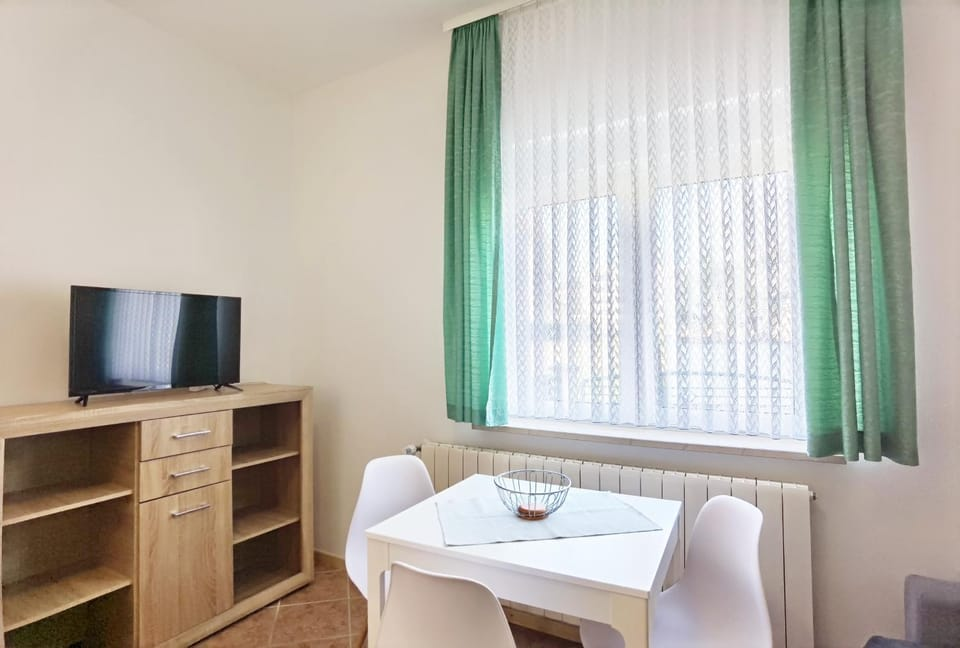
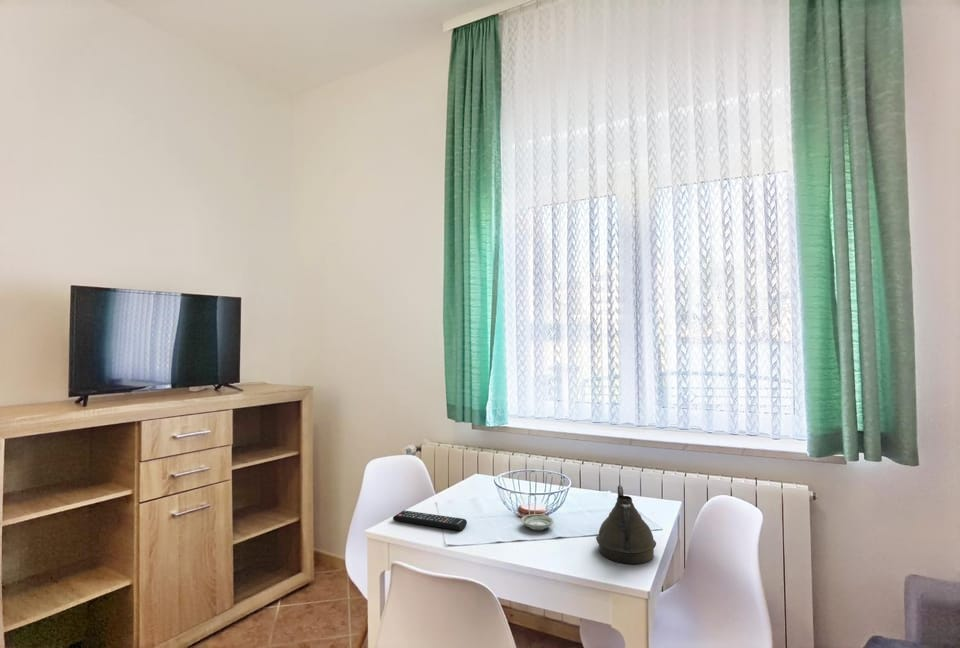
+ teapot [595,484,657,565]
+ remote control [392,510,468,531]
+ saucer [520,513,555,531]
